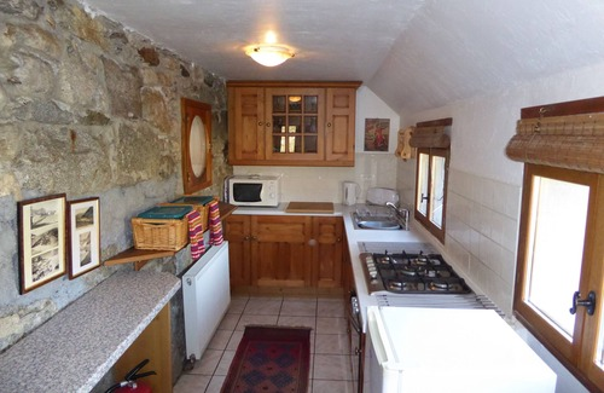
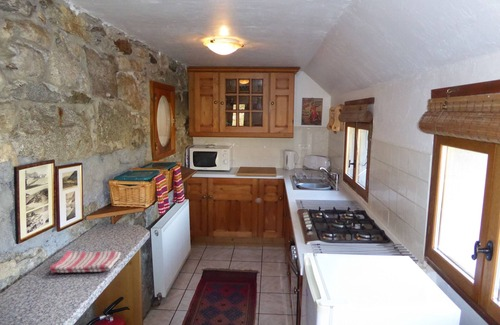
+ dish towel [48,250,122,274]
